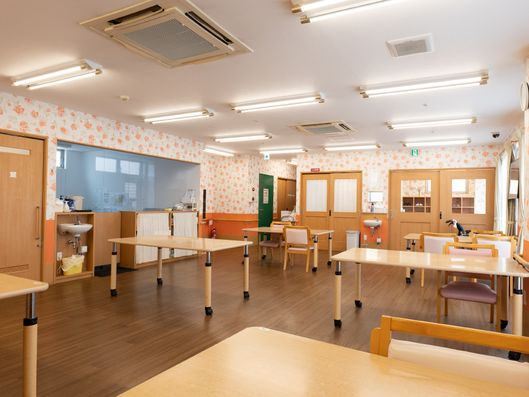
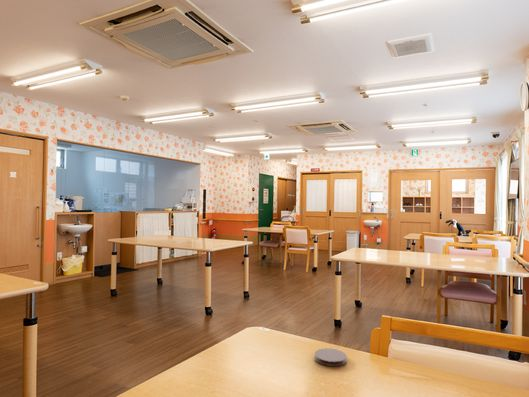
+ coaster [314,347,347,367]
